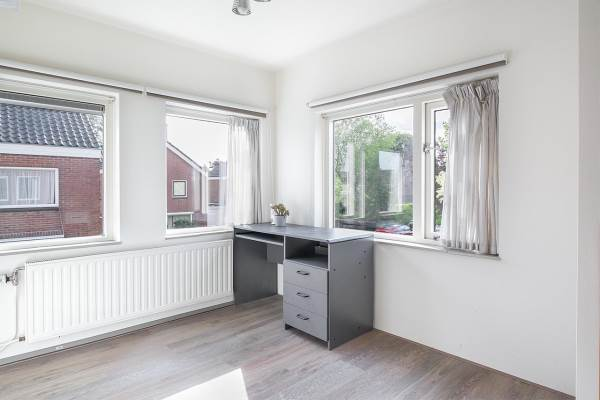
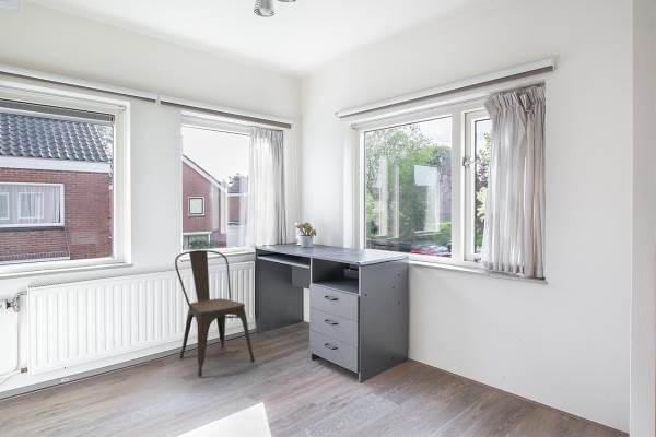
+ chair [174,249,256,378]
